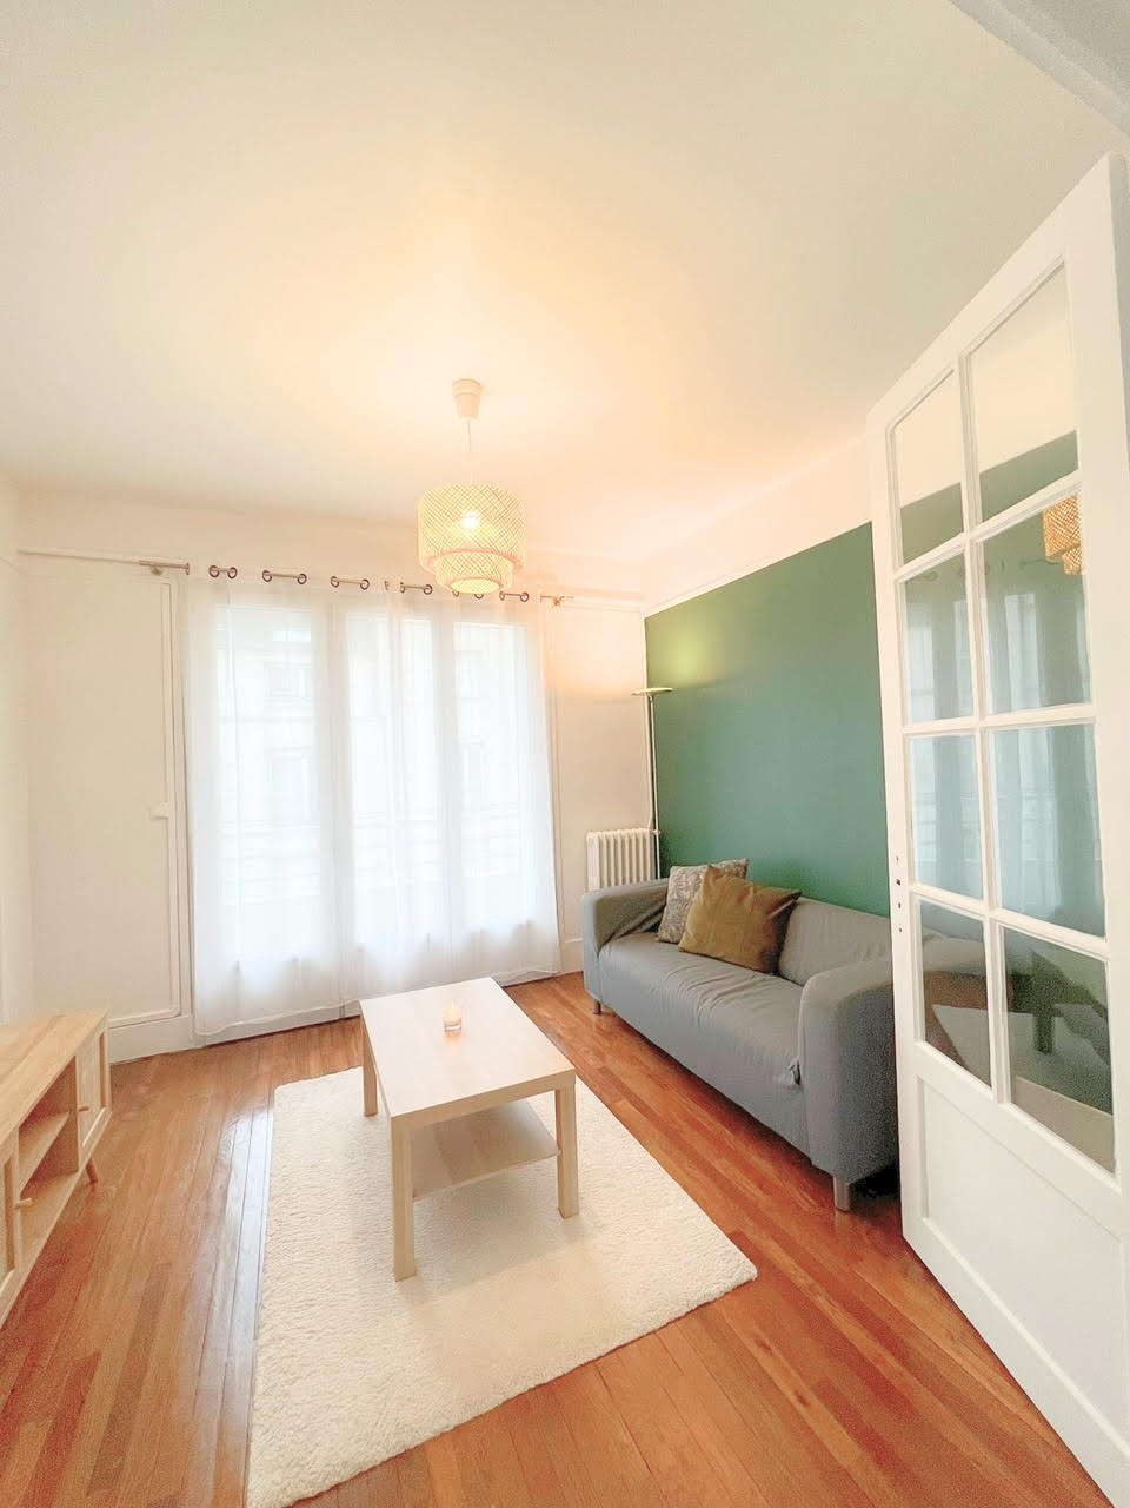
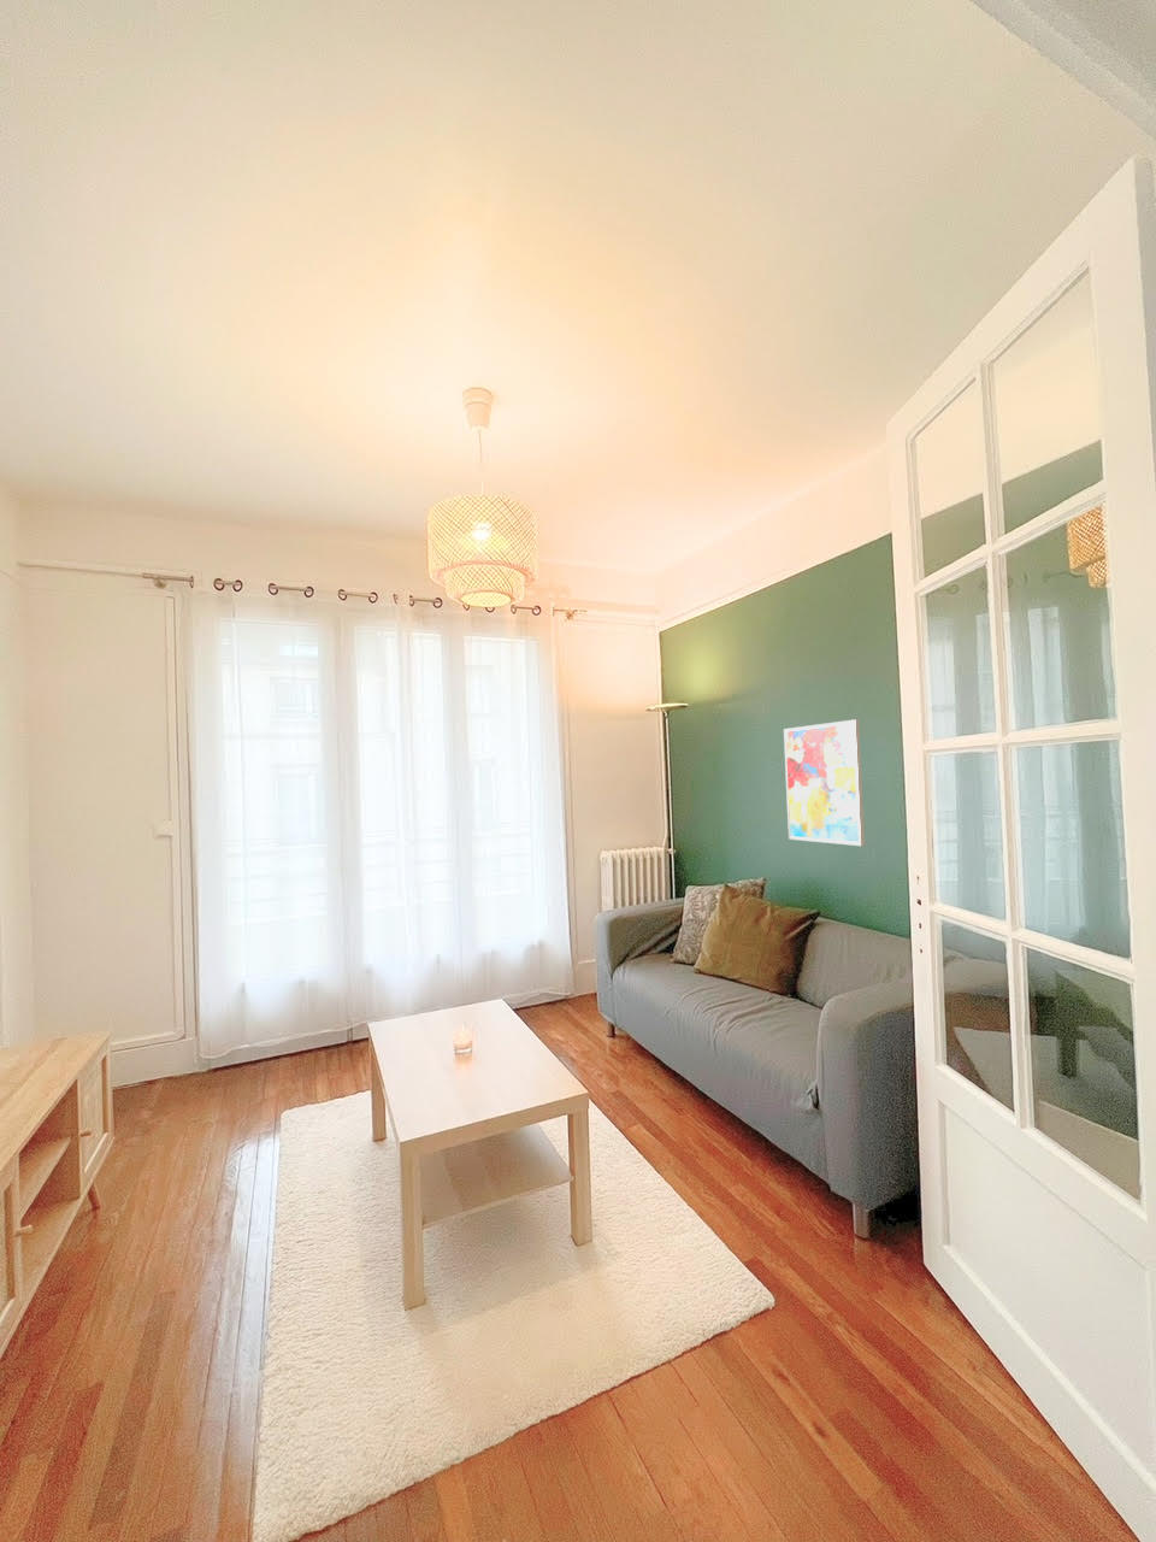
+ wall art [783,718,866,847]
